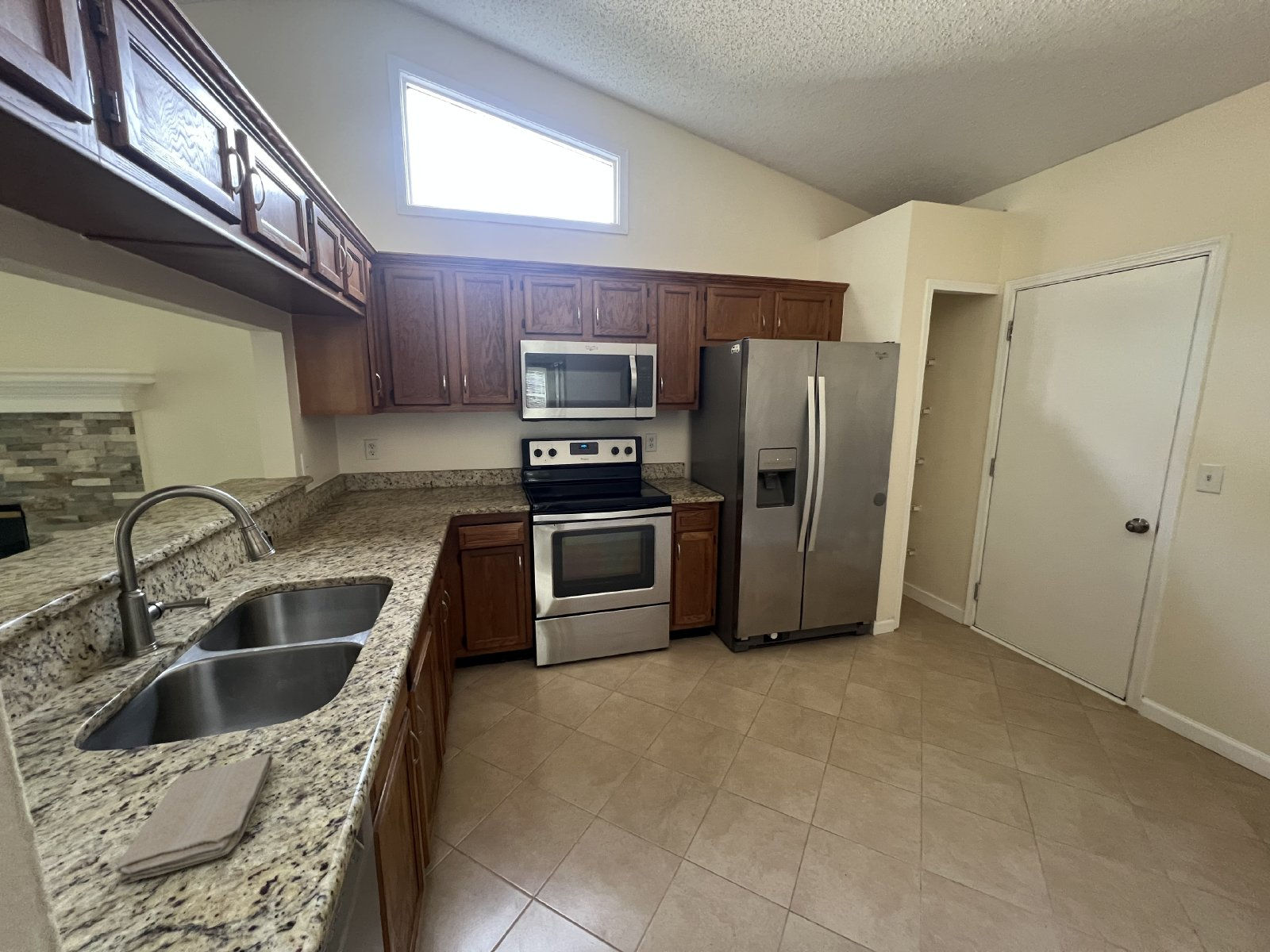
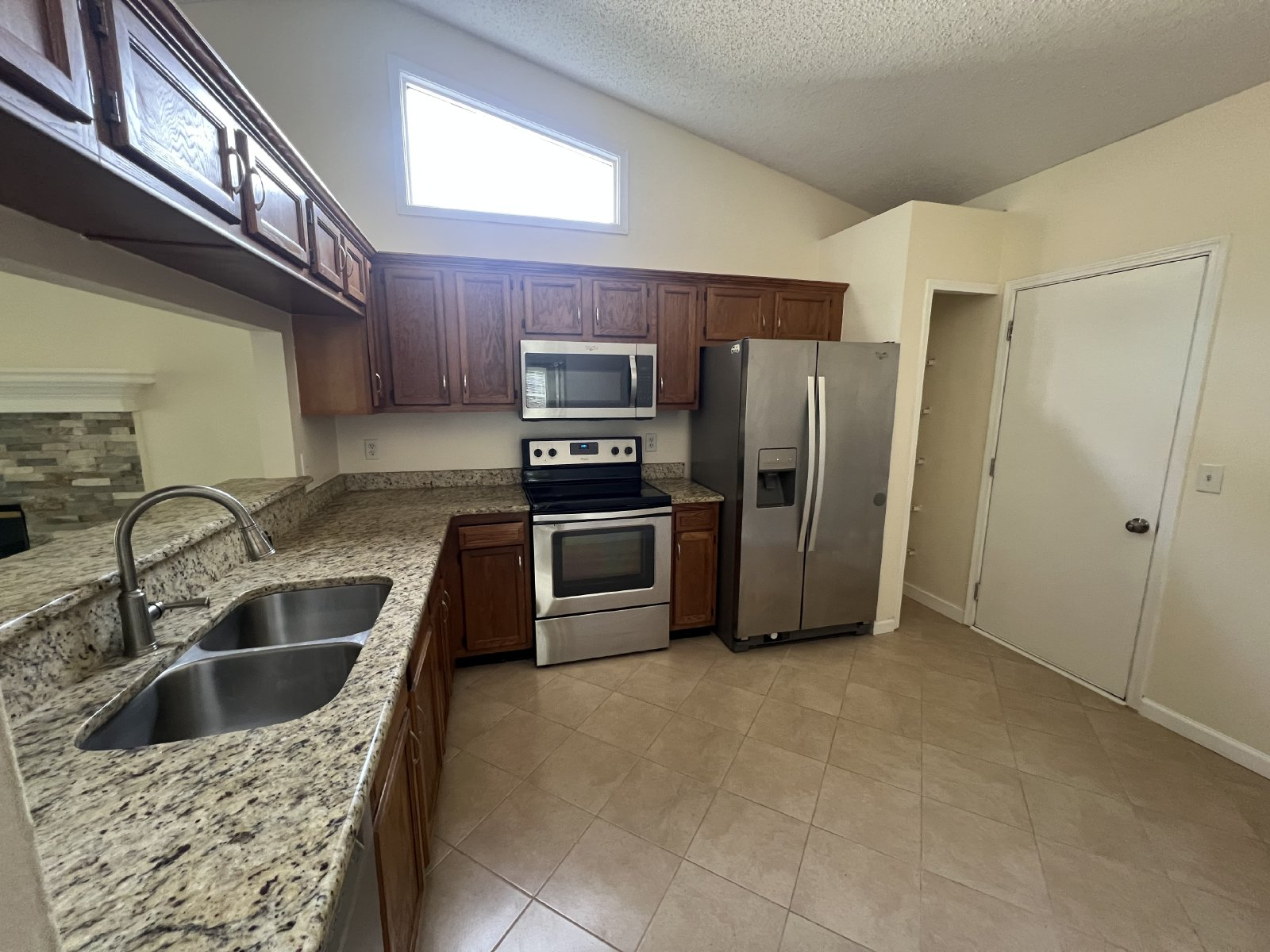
- washcloth [114,752,273,885]
